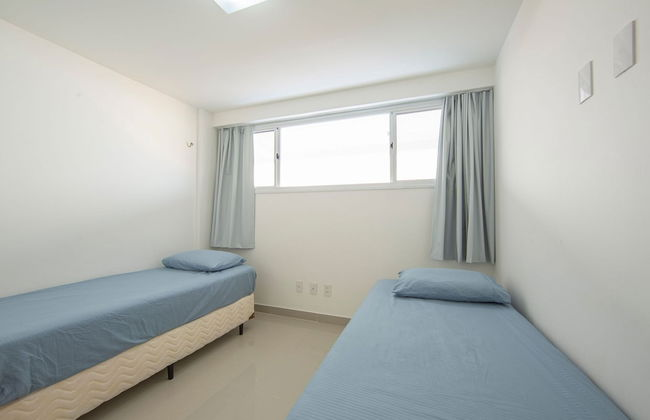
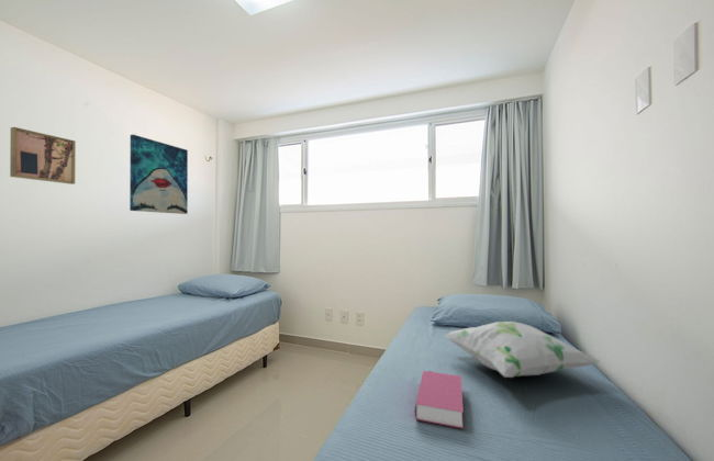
+ book [413,370,465,430]
+ decorative pillow [444,321,602,379]
+ wall art [129,134,189,215]
+ wall art [9,126,77,185]
